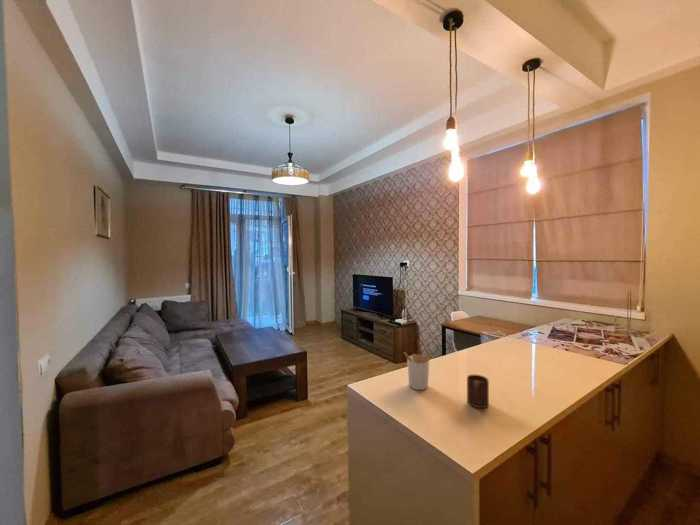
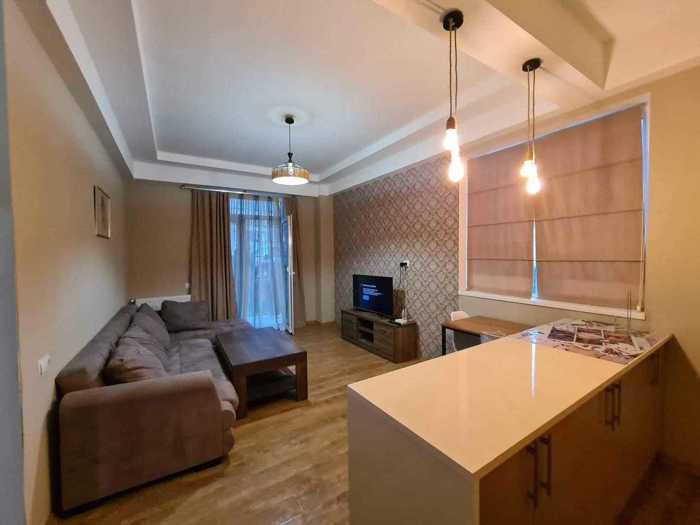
- cup [466,374,490,409]
- utensil holder [402,345,432,391]
